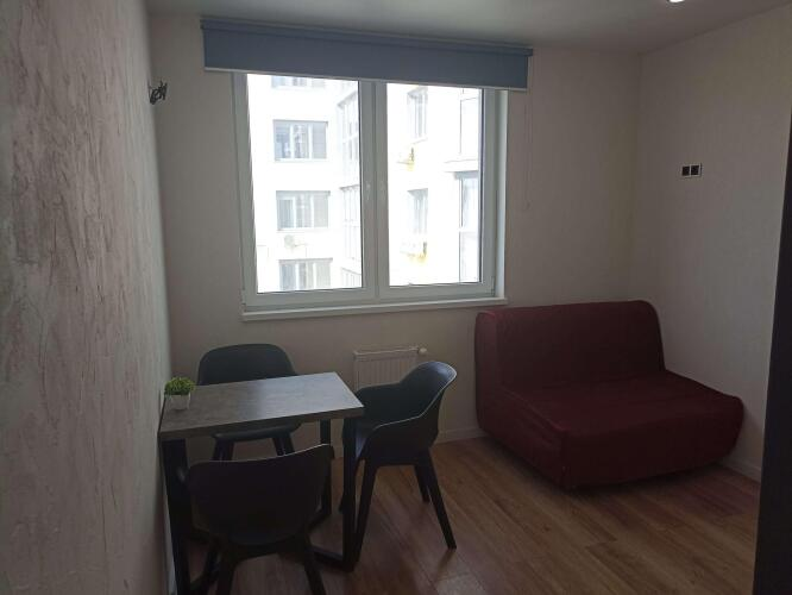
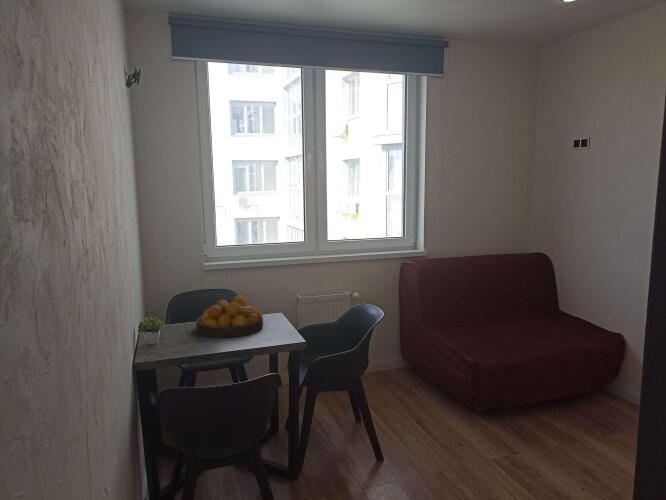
+ fruit bowl [195,295,264,339]
